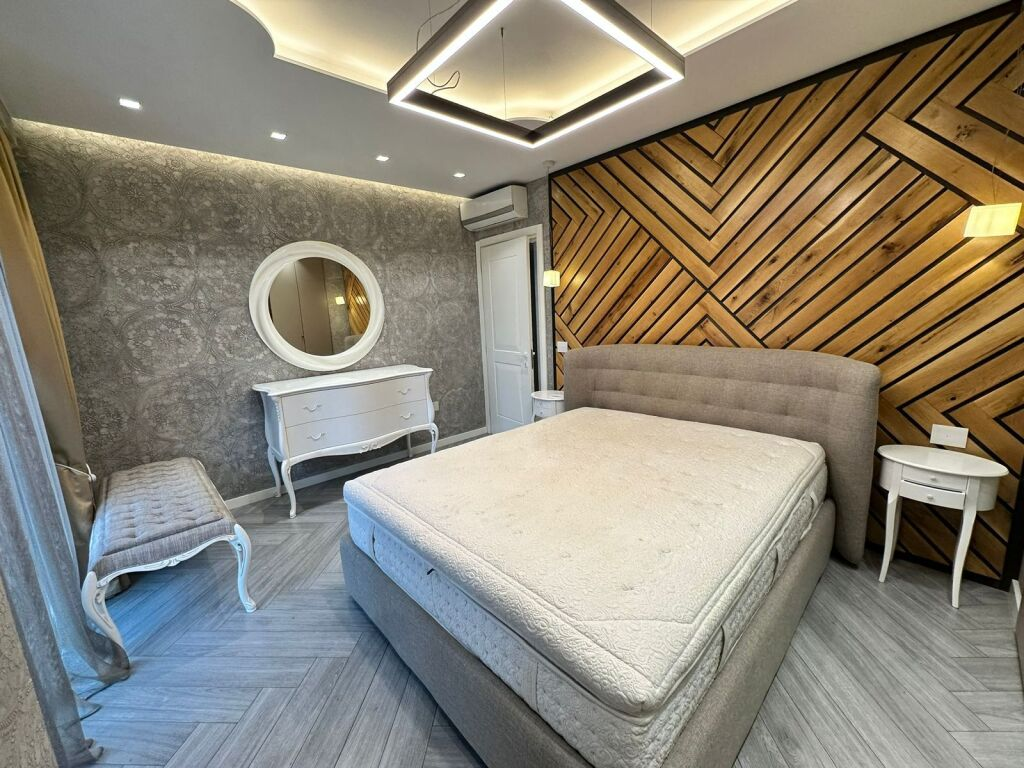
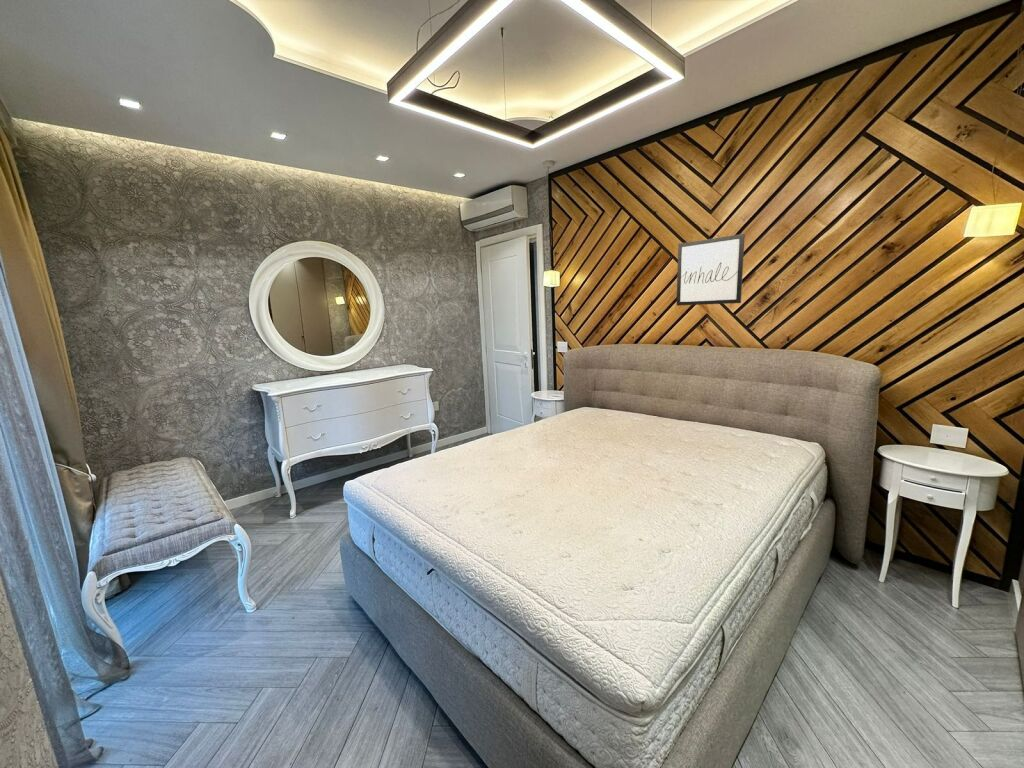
+ wall art [676,233,746,306]
